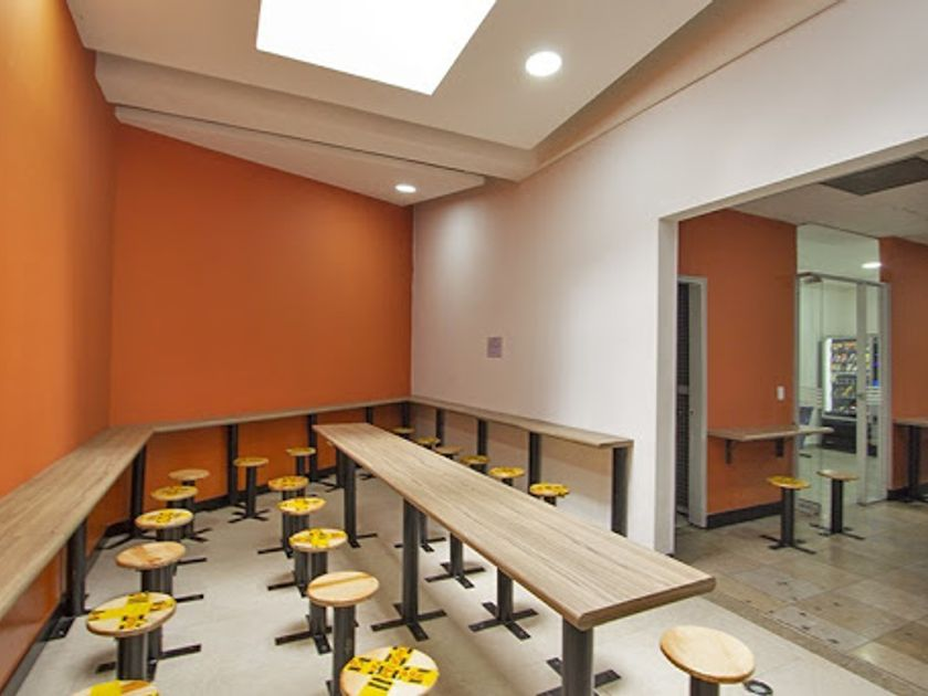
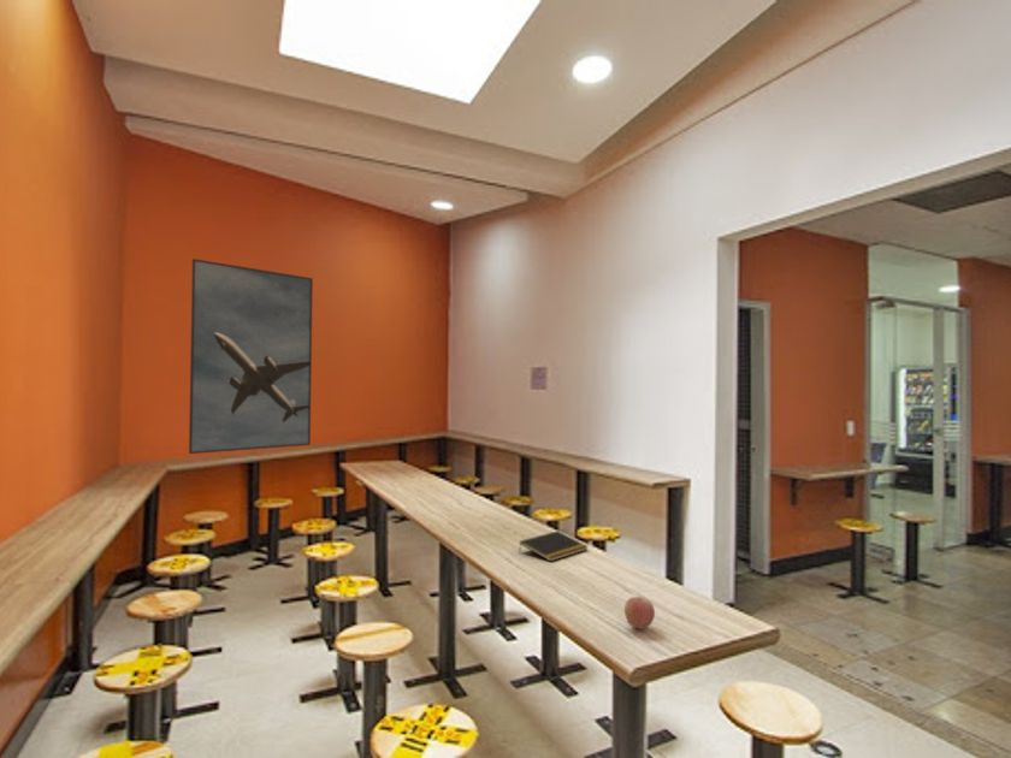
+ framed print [188,257,314,455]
+ apple [623,596,656,630]
+ notepad [518,529,589,563]
